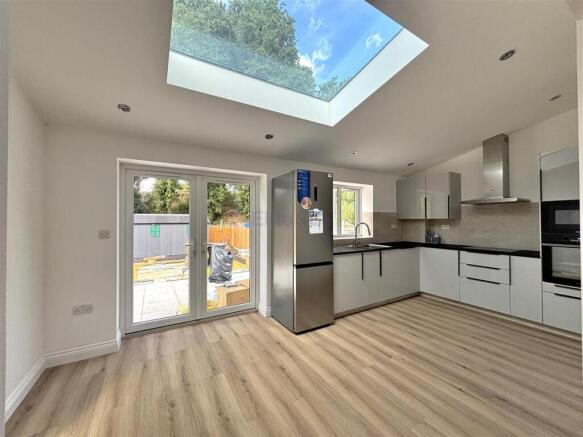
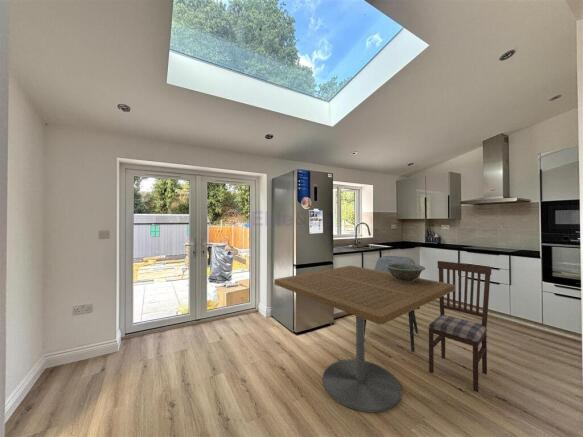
+ dining chair [364,255,421,353]
+ dining chair [428,260,493,393]
+ decorative bowl [385,263,426,282]
+ dining table [273,265,456,413]
